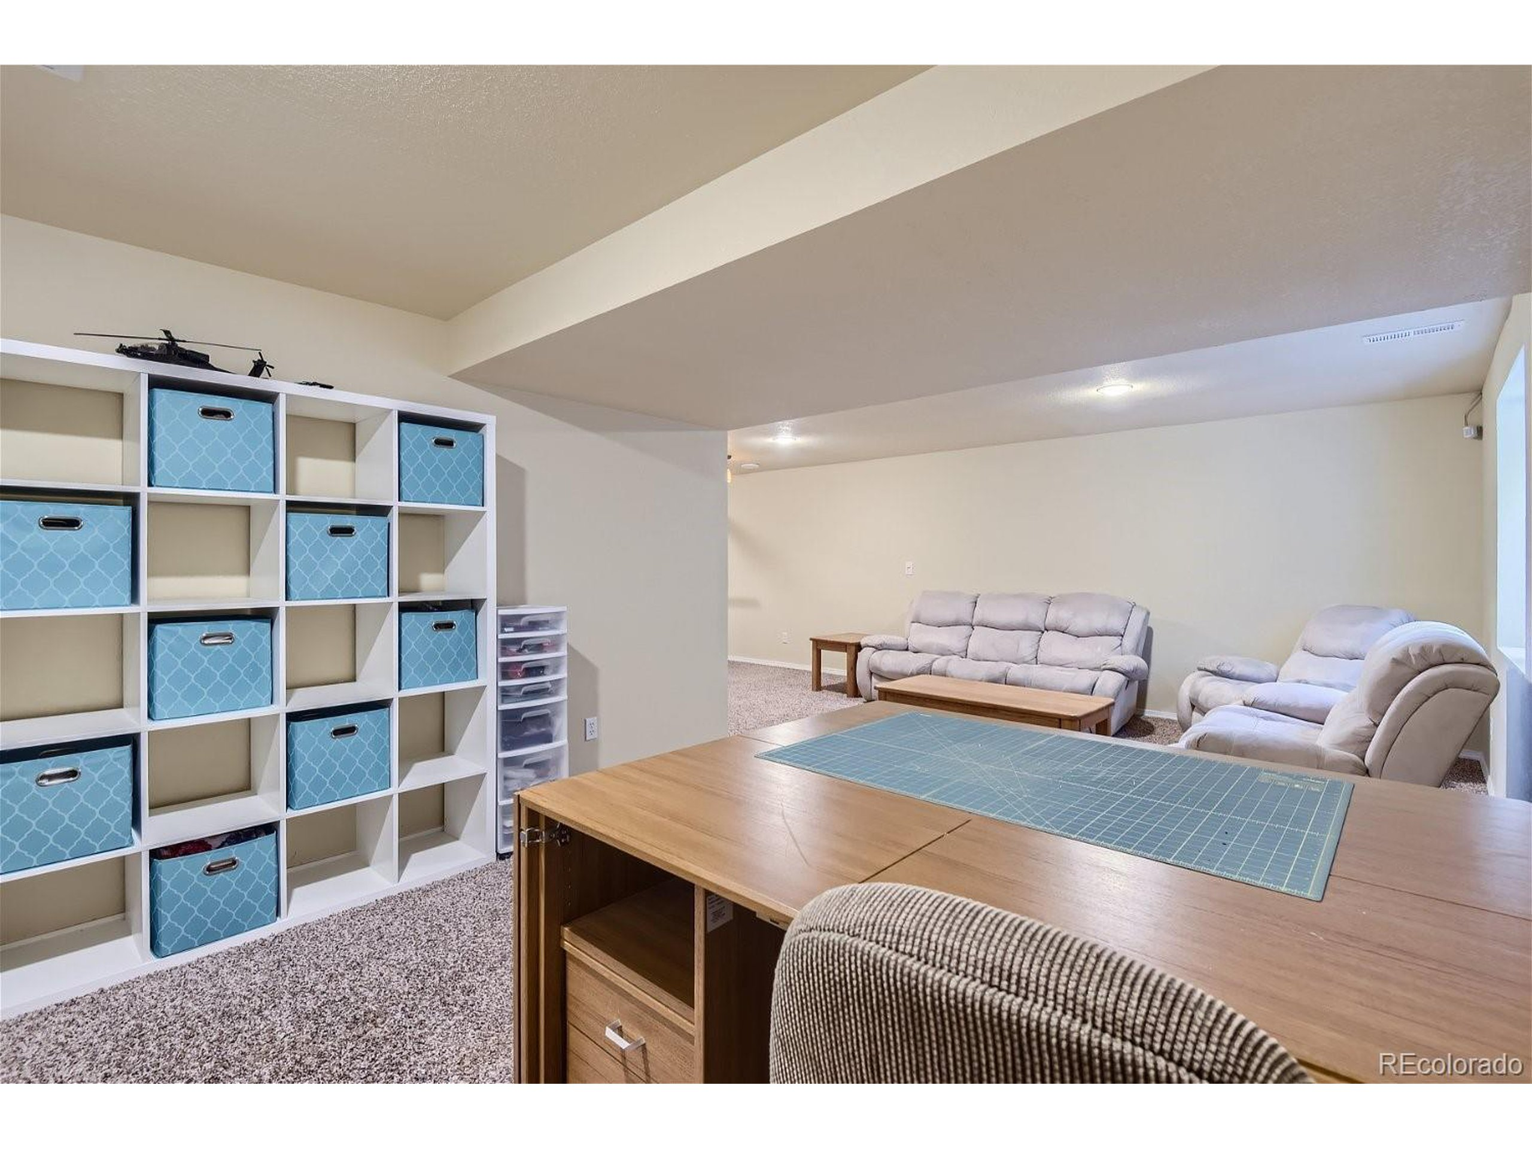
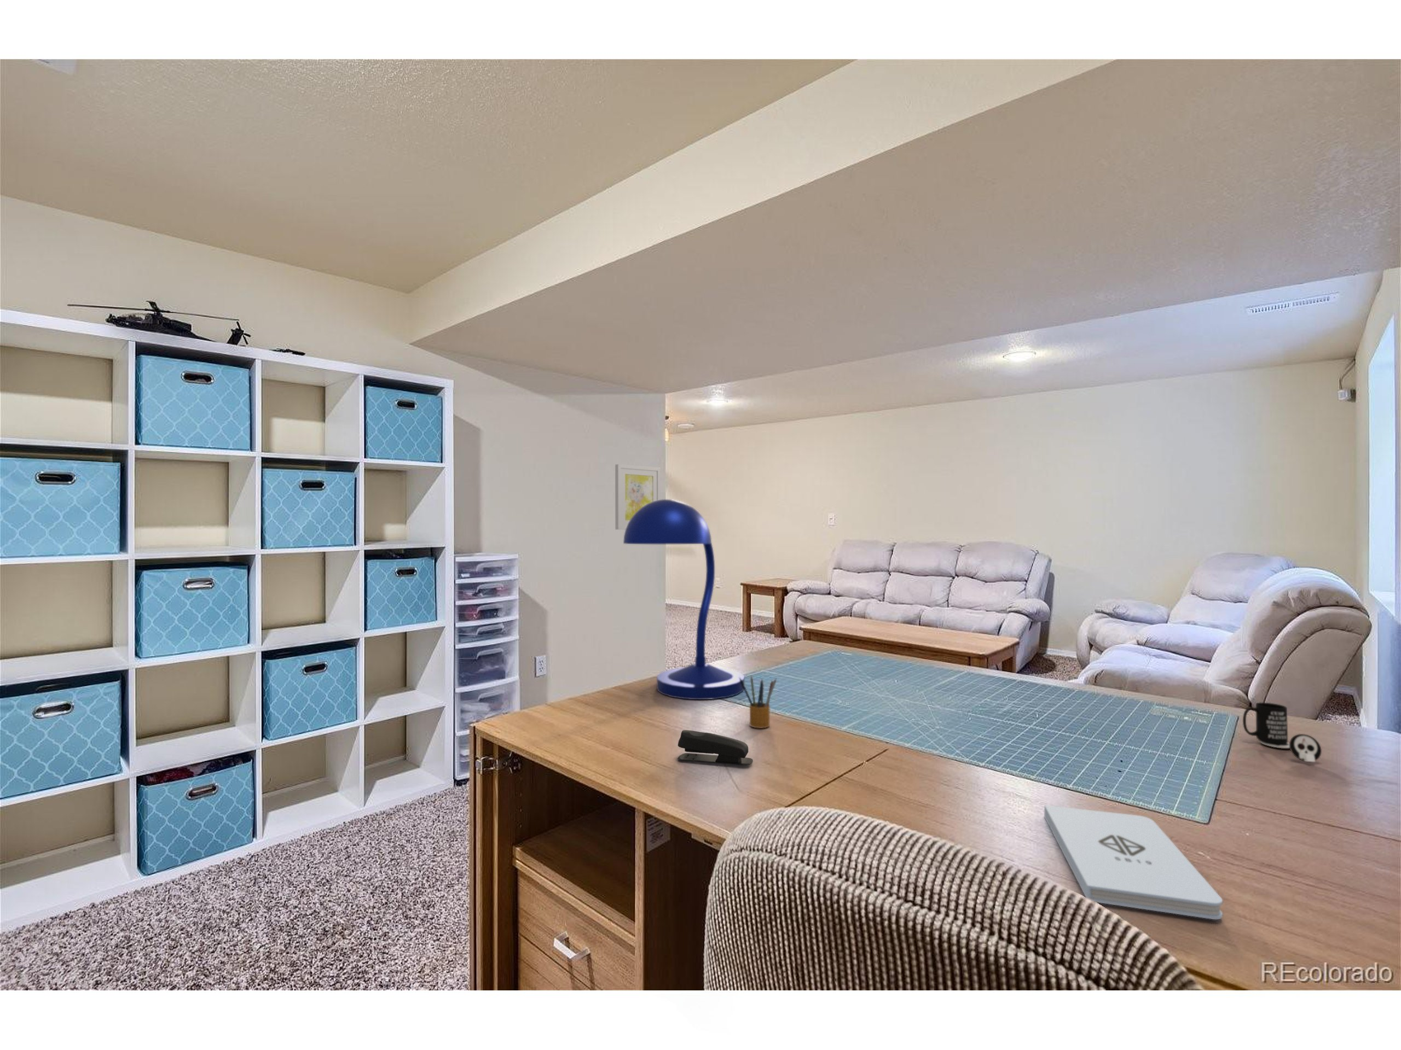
+ desk lamp [623,499,745,700]
+ mug [1242,703,1323,762]
+ stapler [677,729,753,767]
+ wall art [614,463,661,529]
+ pencil box [739,675,777,729]
+ notepad [1044,804,1223,920]
